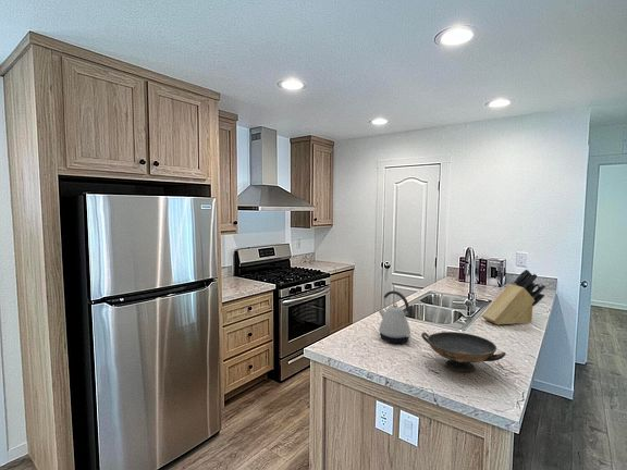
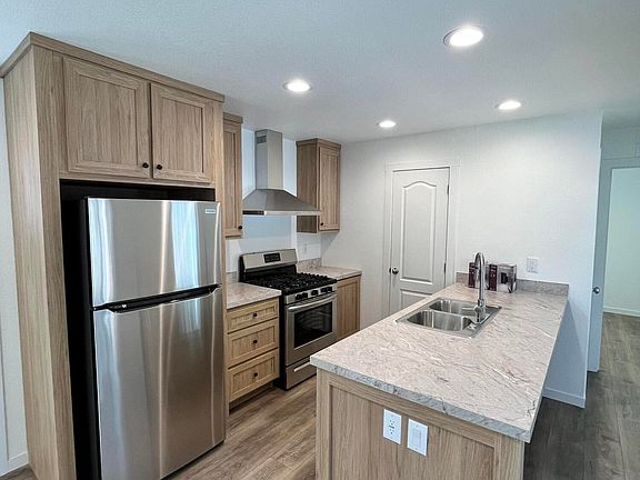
- knife block [481,269,546,326]
- decorative bowl [420,331,507,373]
- kettle [378,290,411,344]
